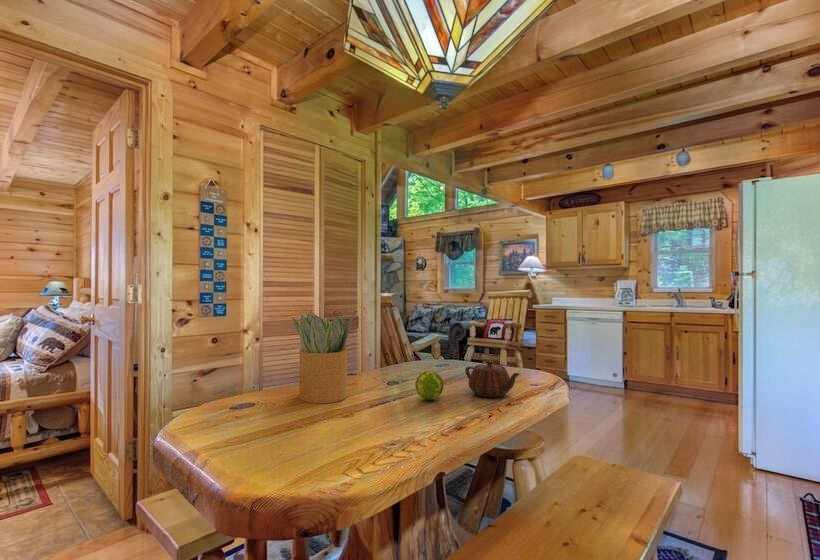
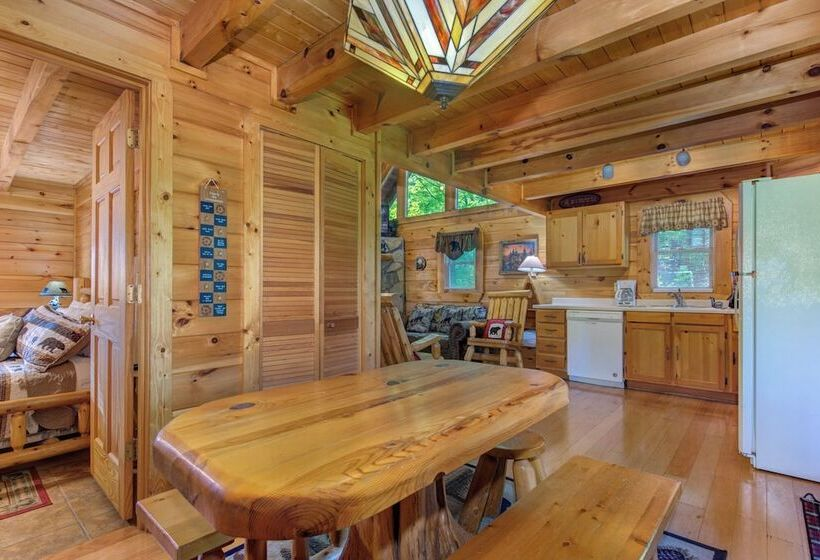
- teapot [464,360,520,398]
- fruit [415,370,444,401]
- potted plant [291,310,354,404]
